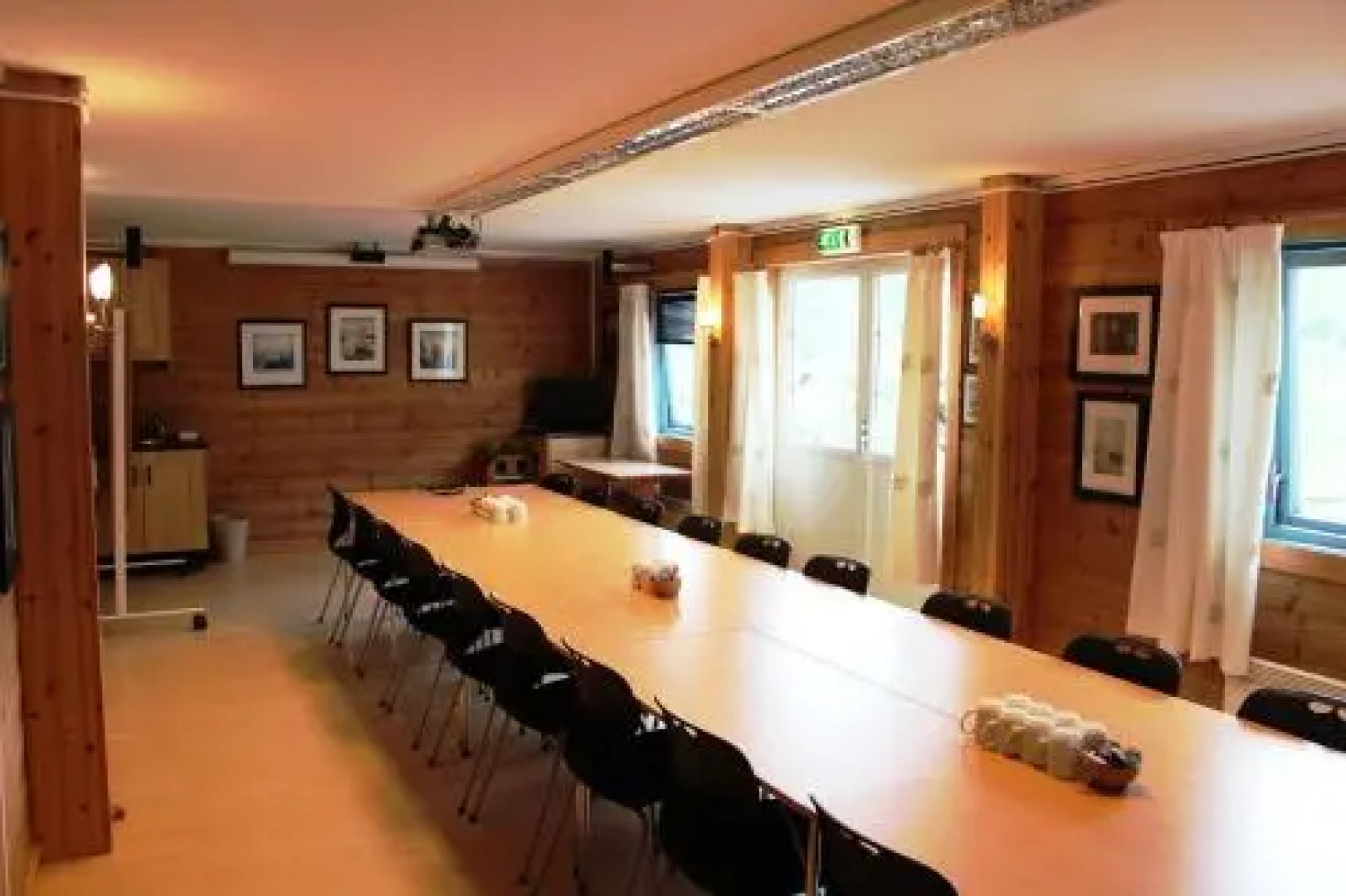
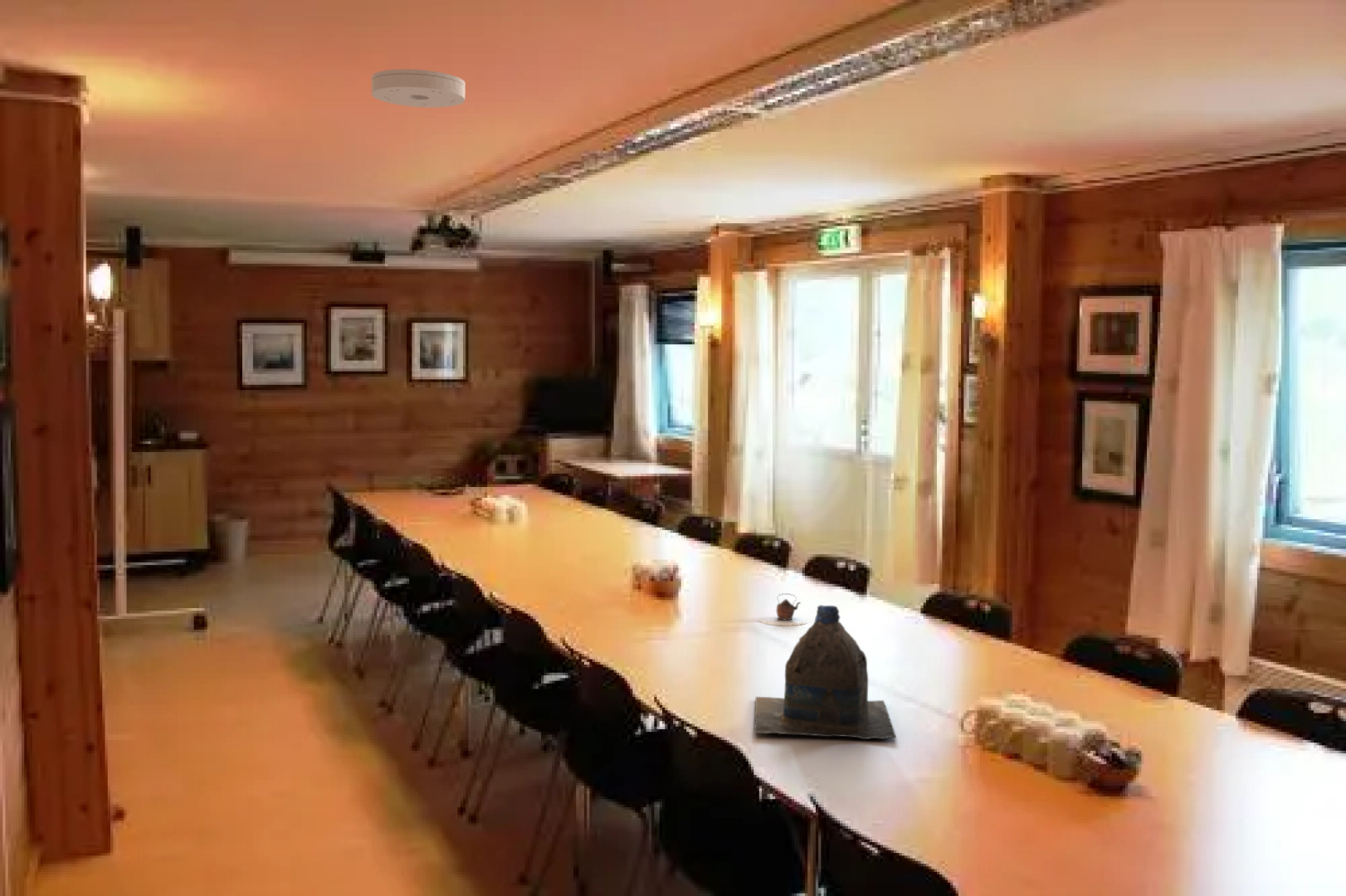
+ water jug [753,604,897,740]
+ smoke detector [371,68,466,108]
+ teapot [757,592,807,627]
